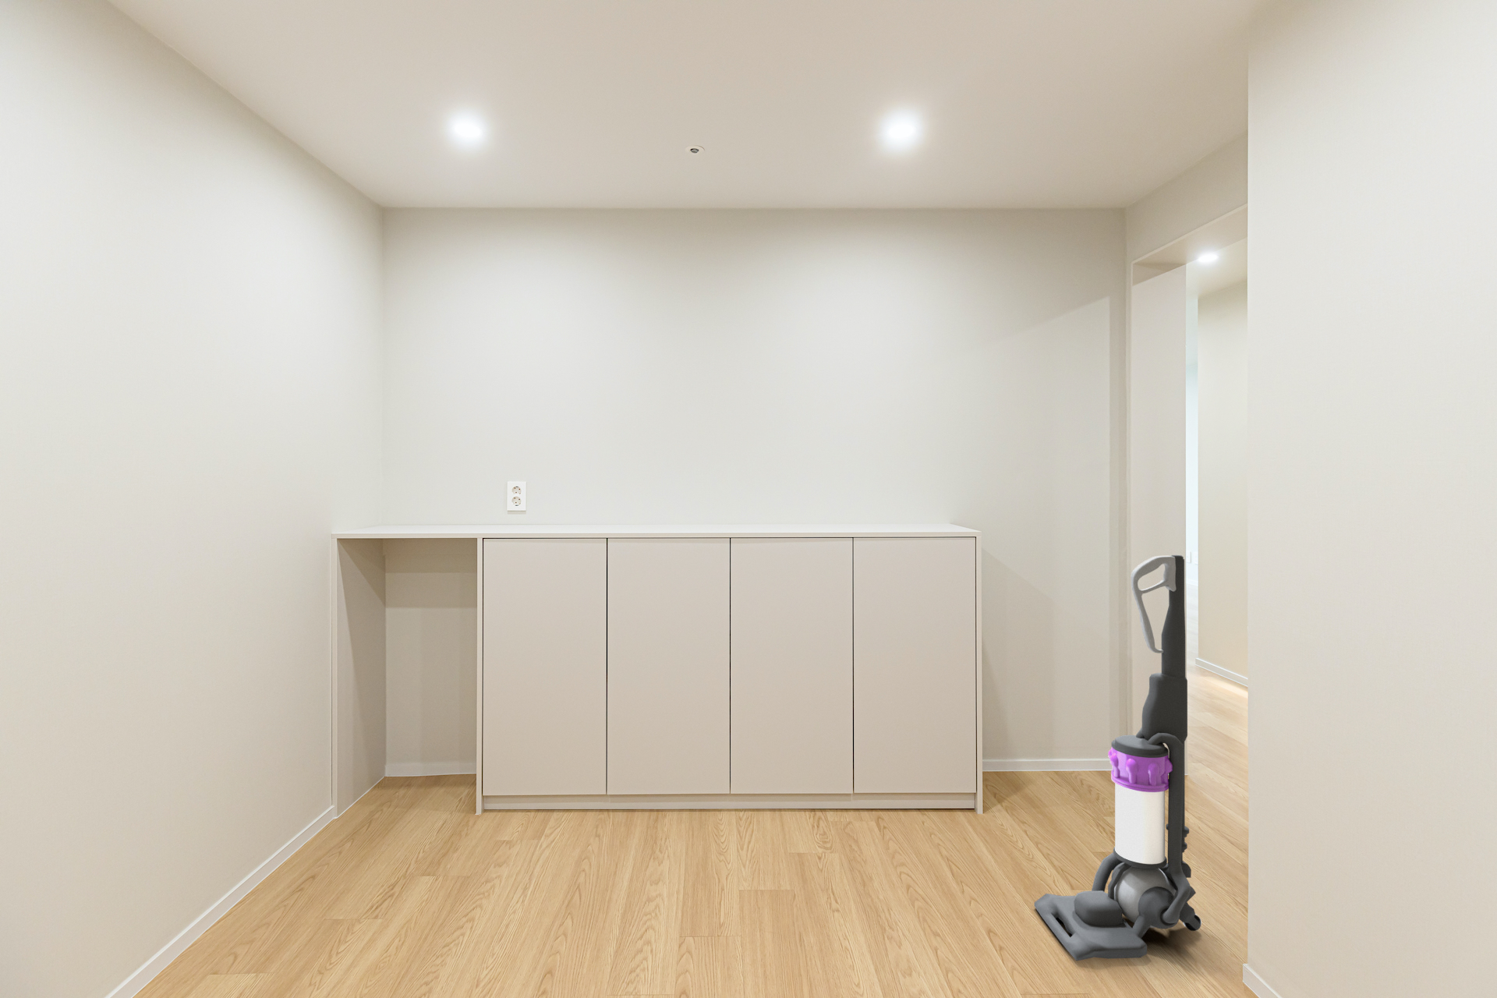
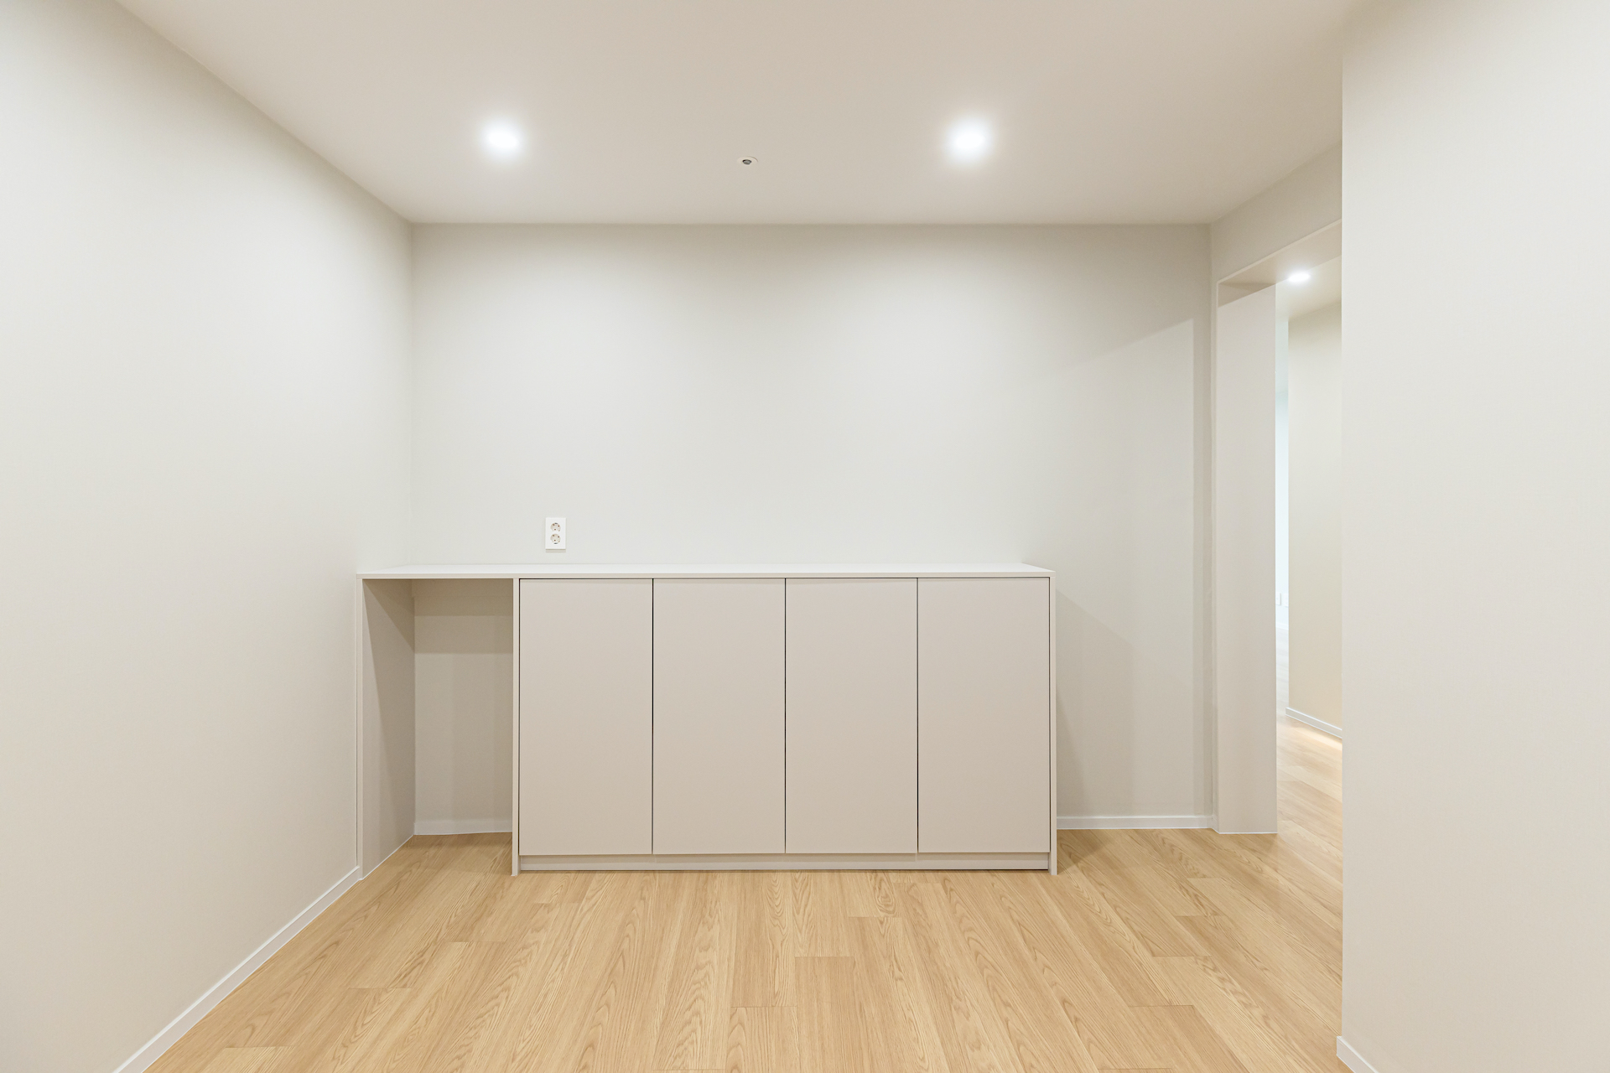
- vacuum cleaner [1034,555,1202,961]
